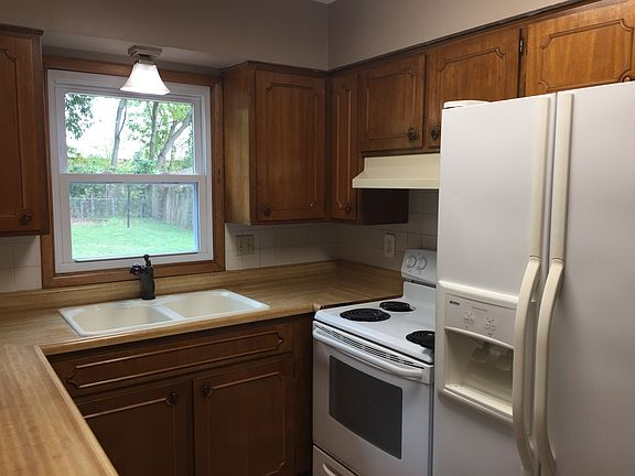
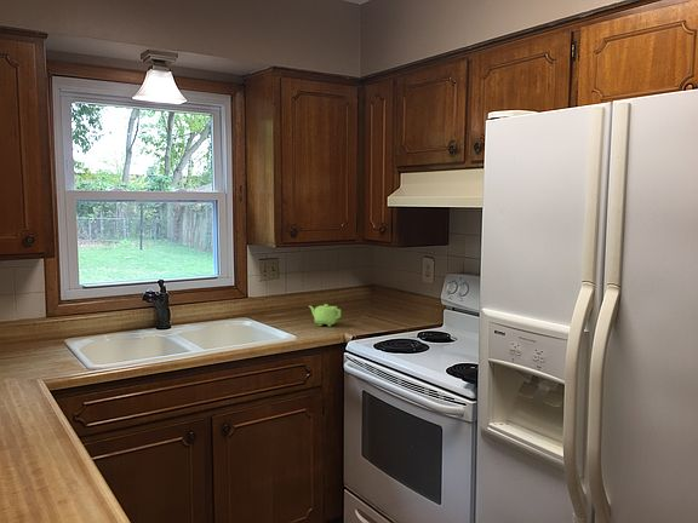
+ teapot [308,304,342,328]
